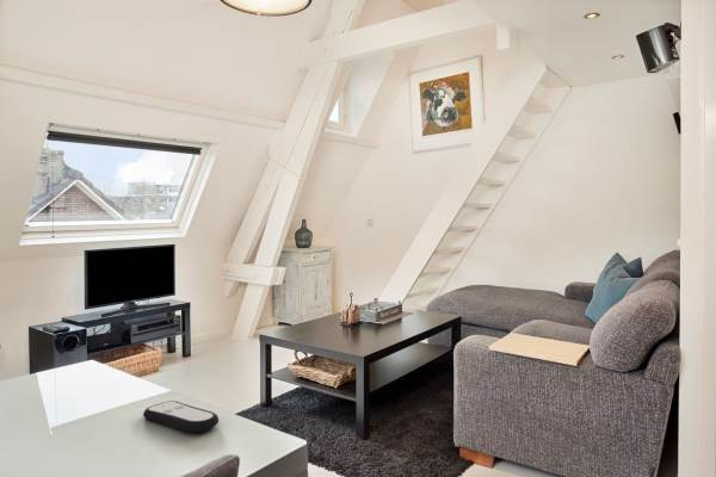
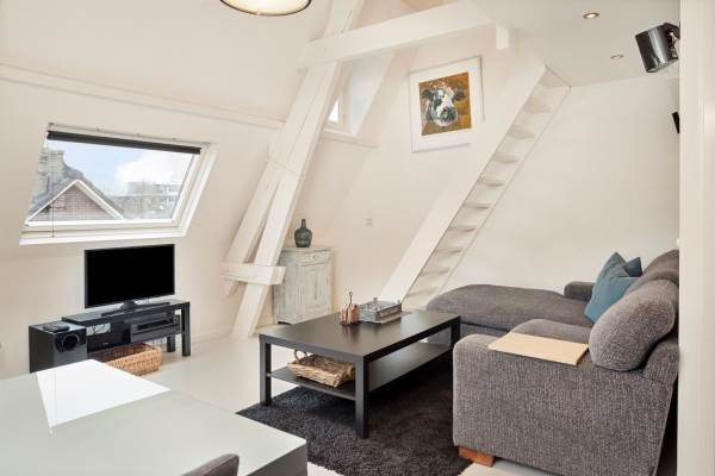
- remote control [142,399,220,433]
